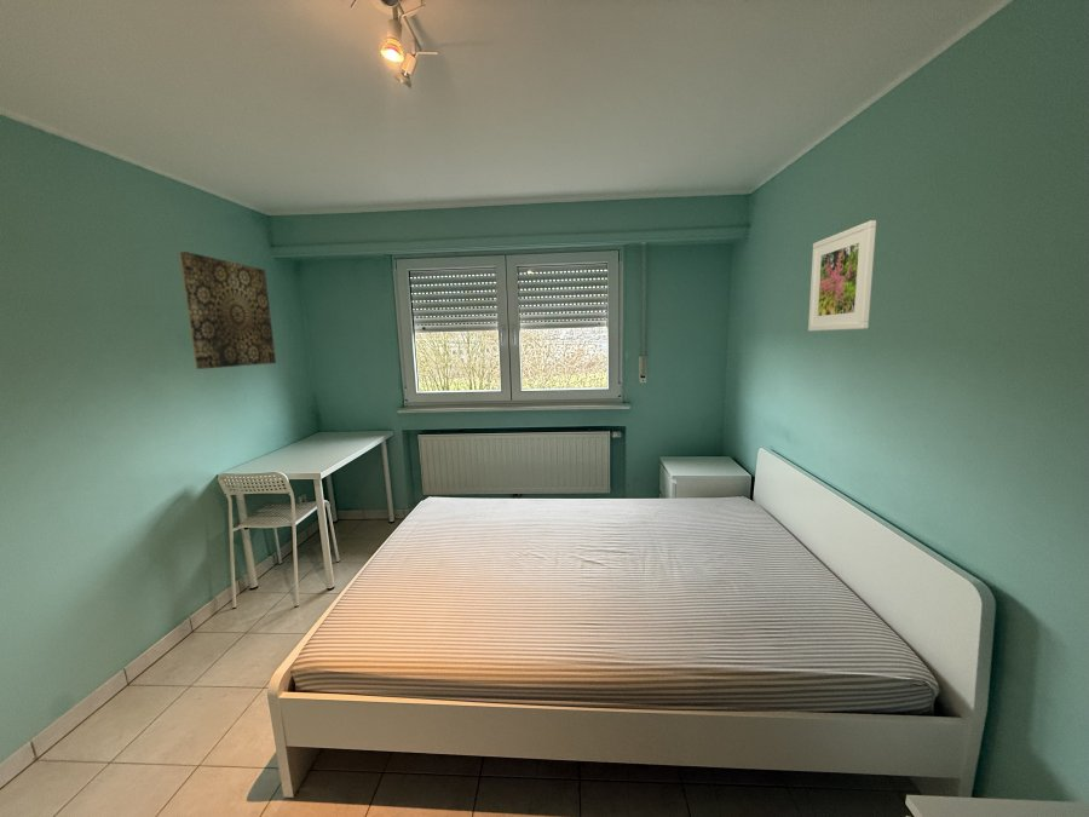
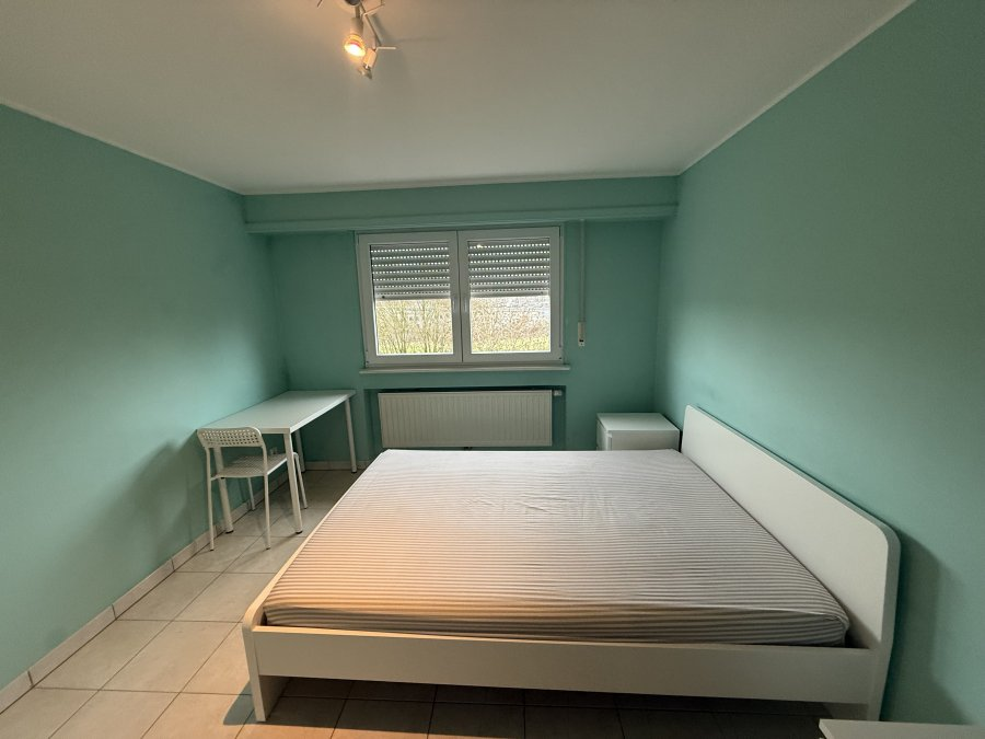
- wall art [178,251,277,370]
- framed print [807,219,877,332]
